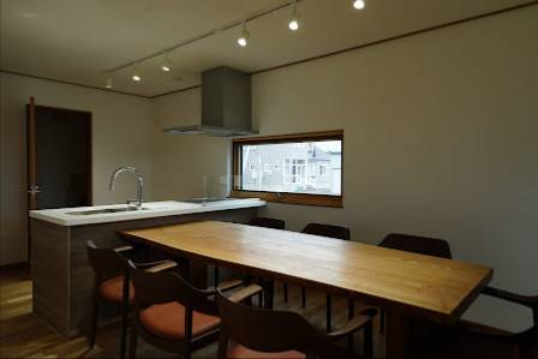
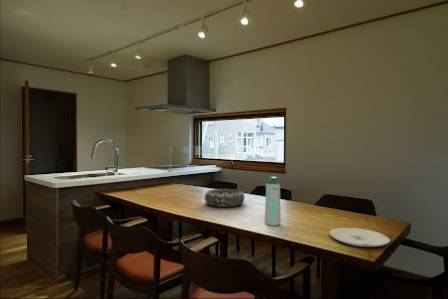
+ decorative bowl [204,188,246,208]
+ water bottle [264,176,282,227]
+ plate [329,227,391,248]
